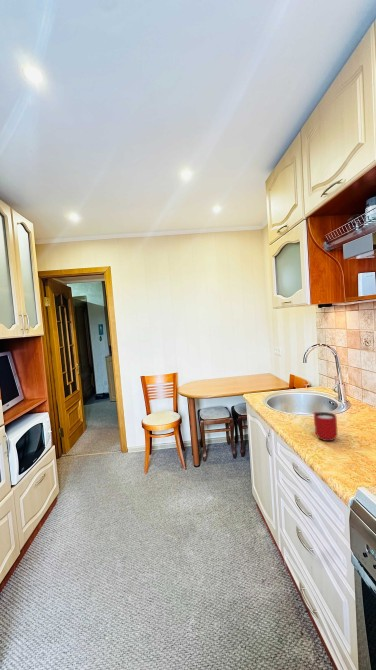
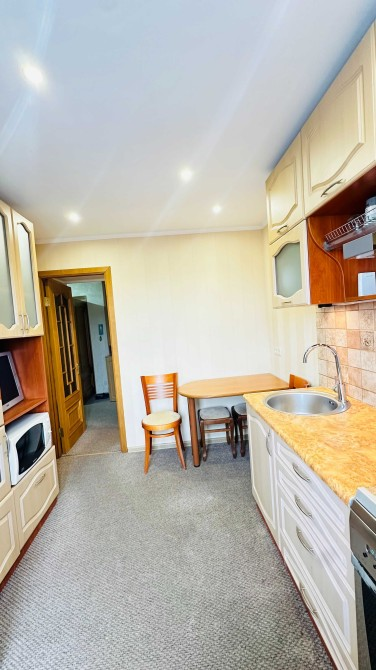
- mug [313,411,339,442]
